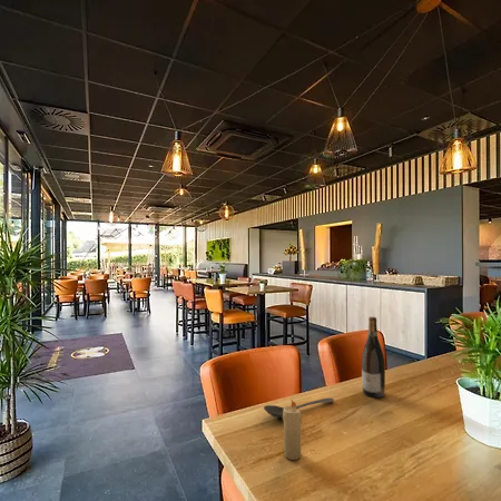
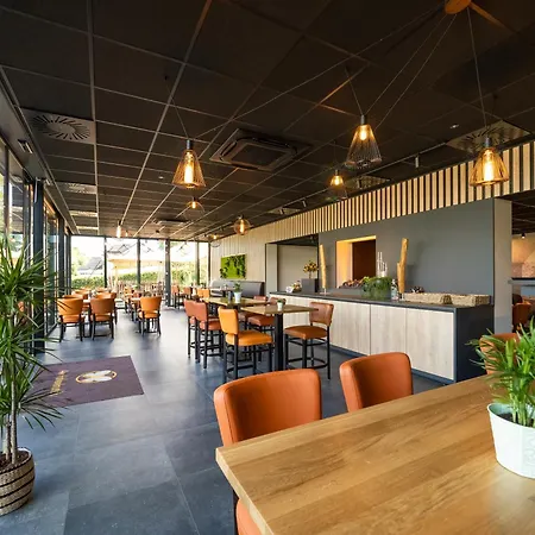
- stirrer [263,396,335,419]
- candle [282,399,303,461]
- wine bottle [361,316,386,399]
